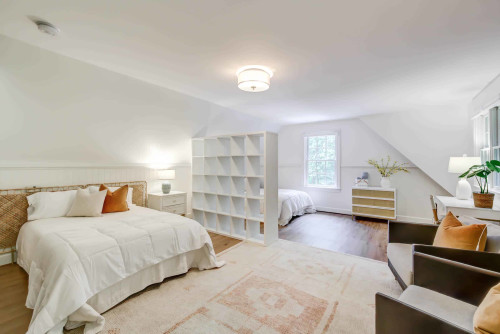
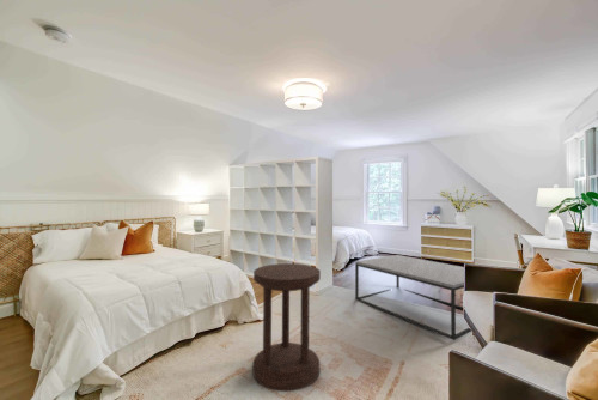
+ side table [251,262,322,393]
+ coffee table [354,254,472,341]
